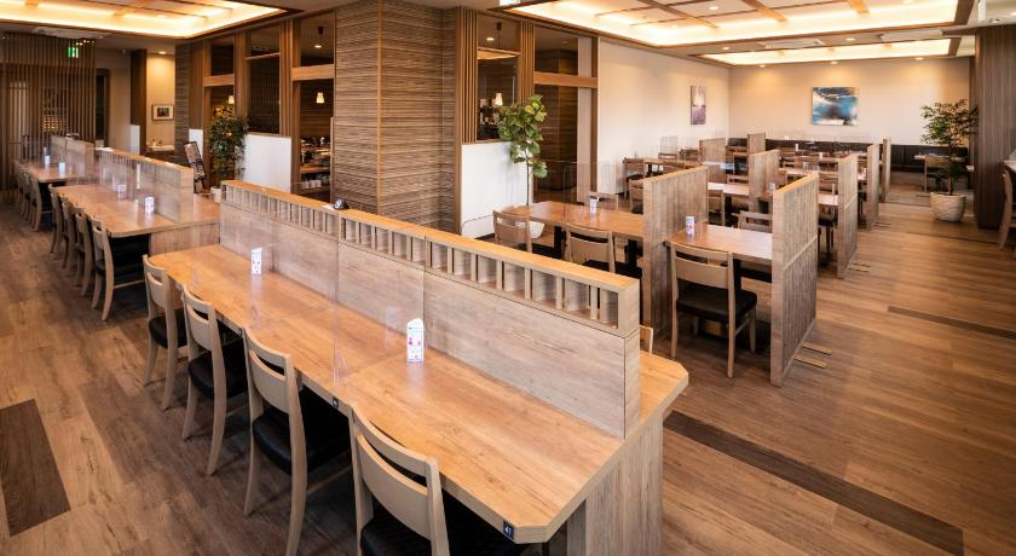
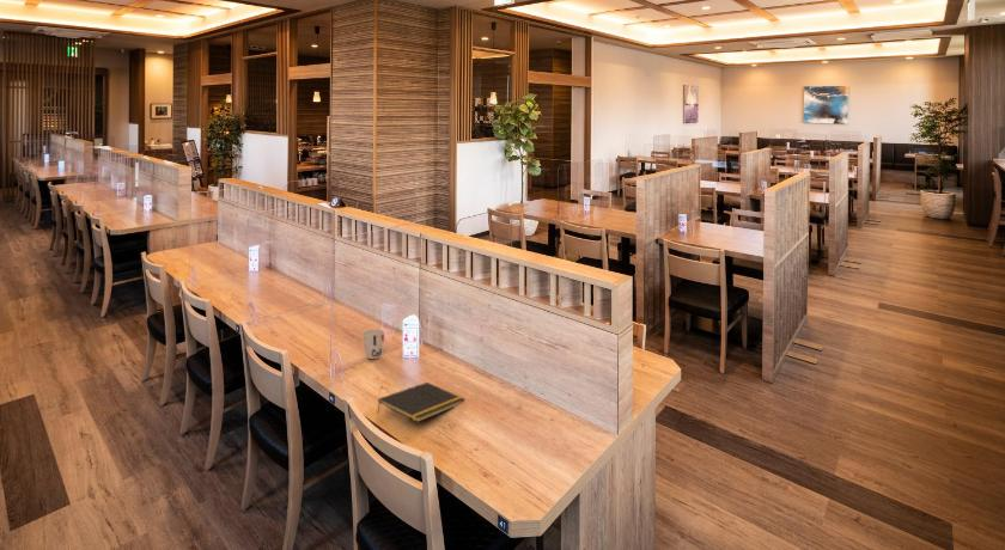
+ notepad [376,381,465,423]
+ cup [361,329,385,360]
